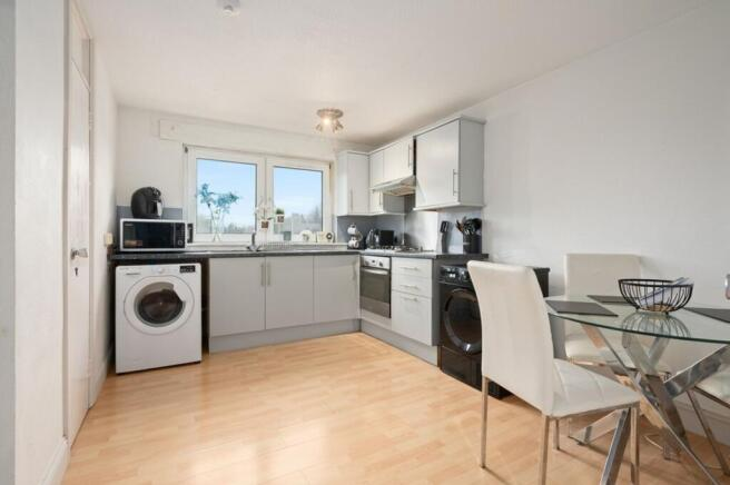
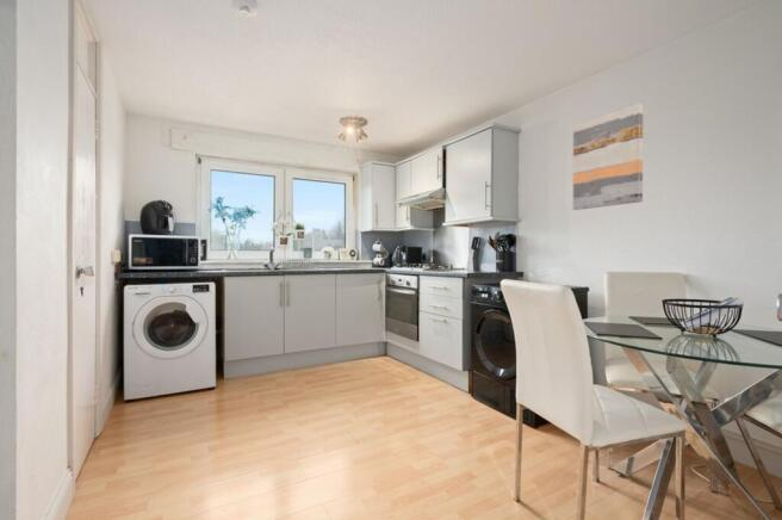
+ wall art [572,103,644,211]
